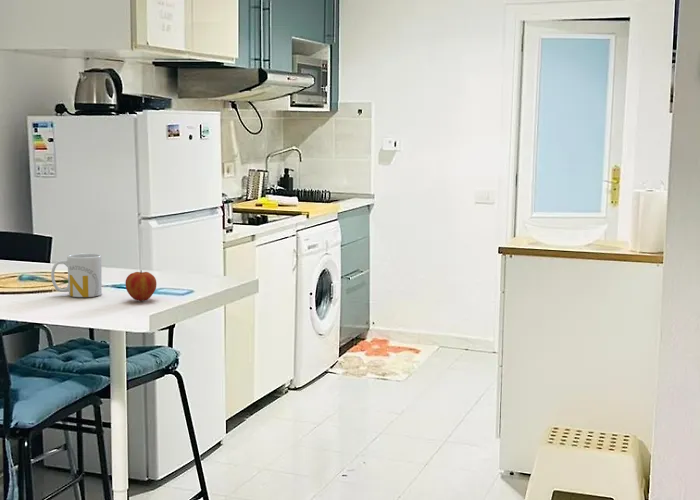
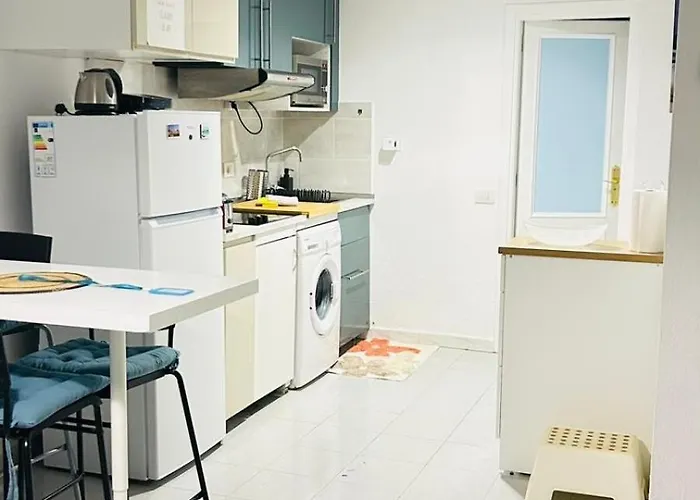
- mug [50,252,103,298]
- apple [124,269,158,302]
